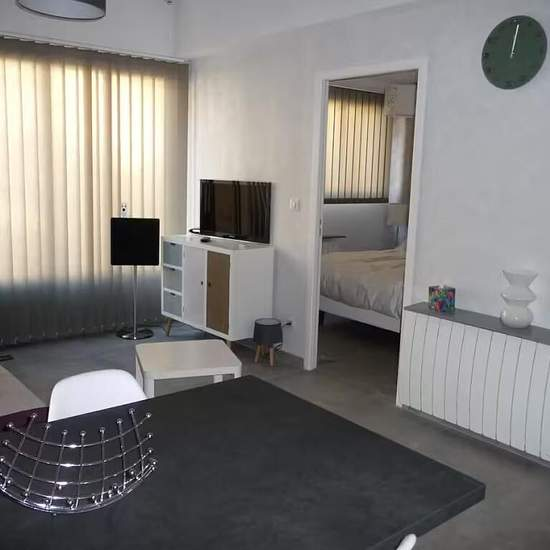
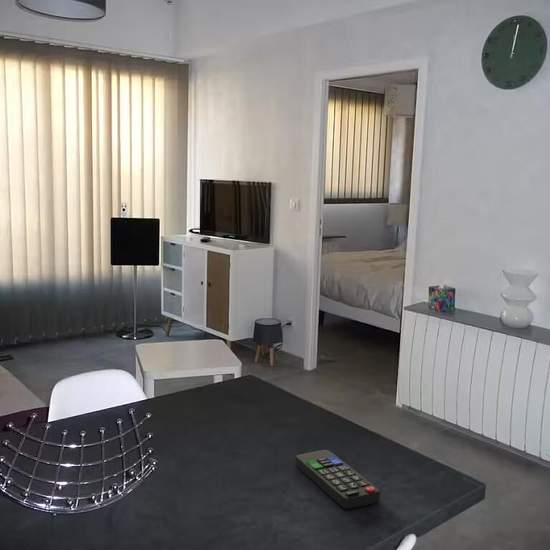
+ remote control [295,449,381,510]
